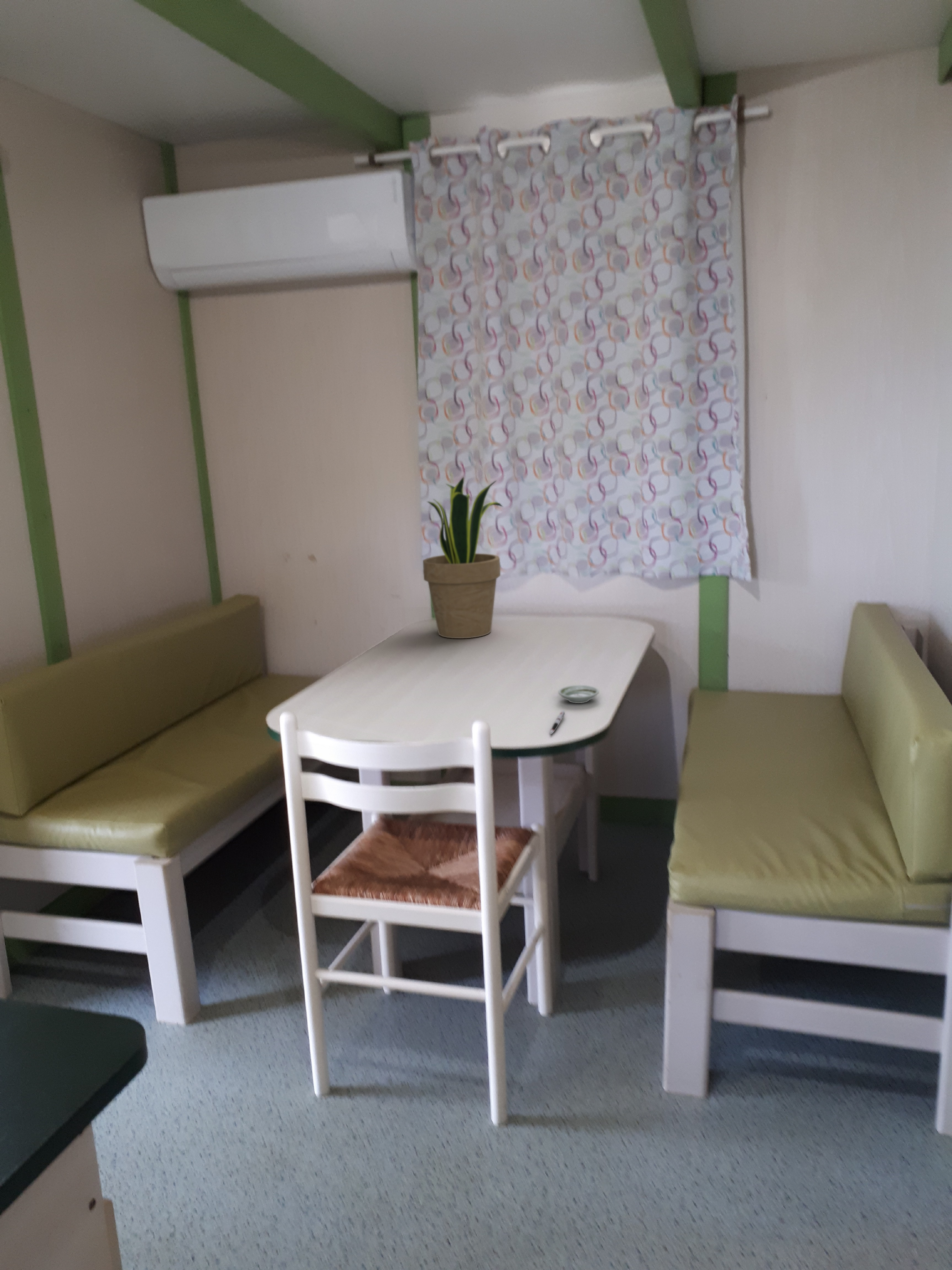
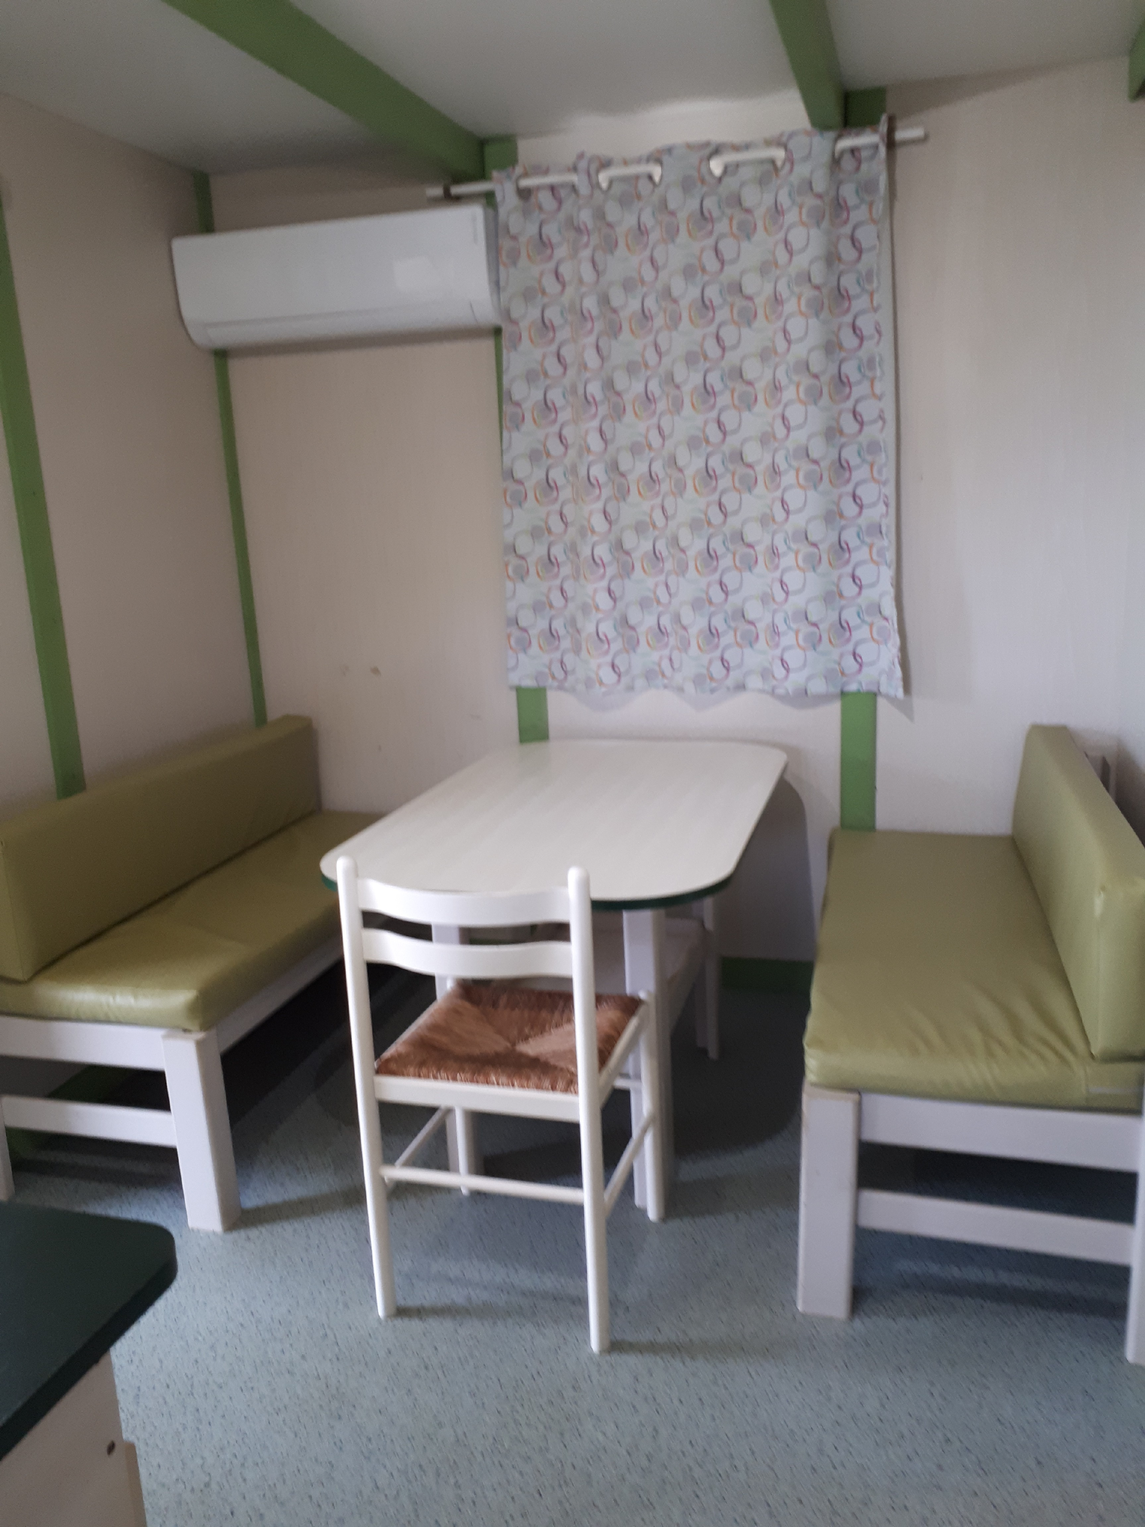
- saucer [558,685,599,704]
- potted plant [422,476,503,639]
- pen [550,710,565,735]
